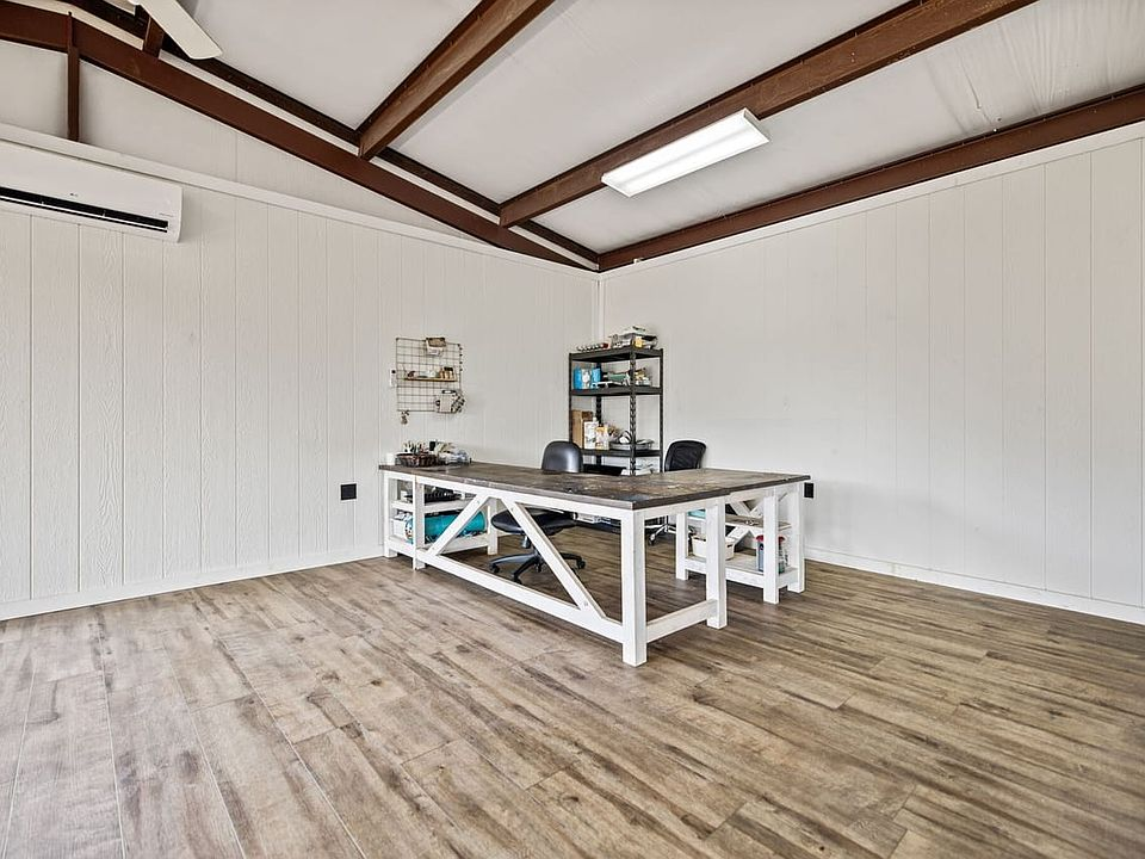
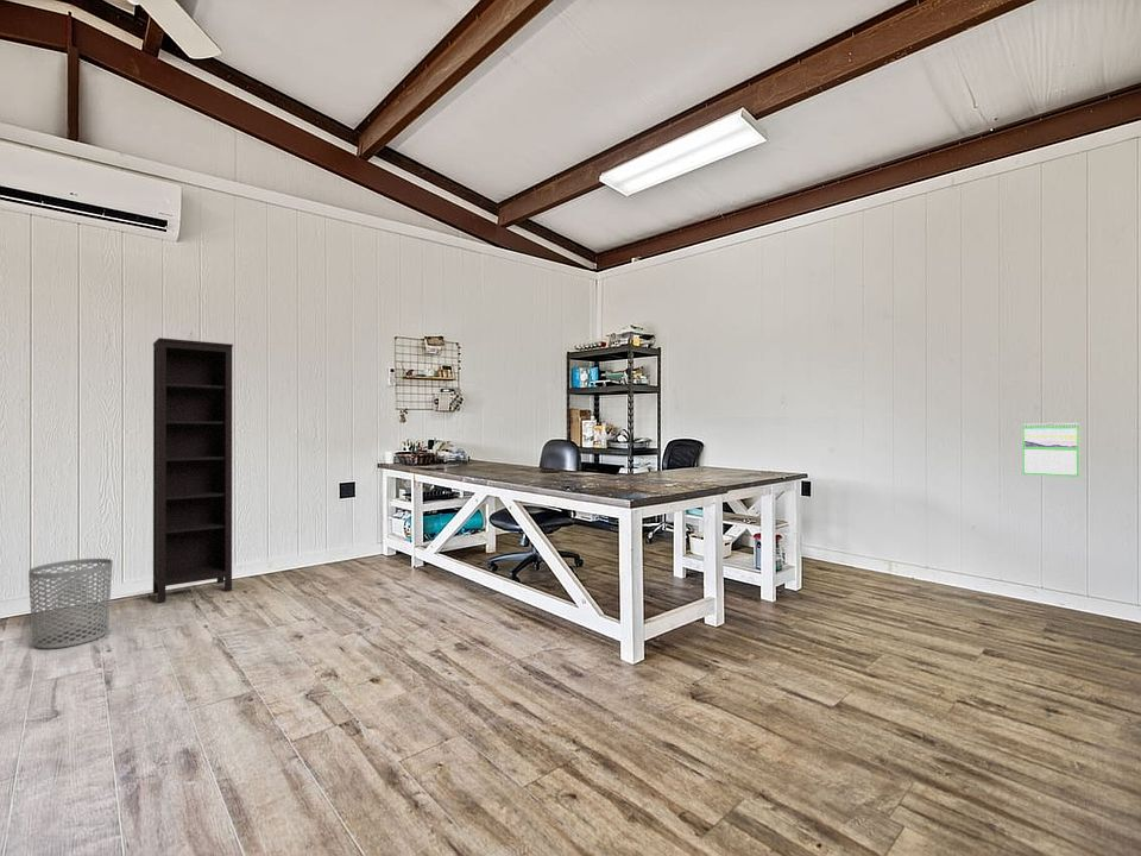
+ waste bin [27,558,113,649]
+ bookcase [152,336,234,604]
+ calendar [1021,421,1080,478]
